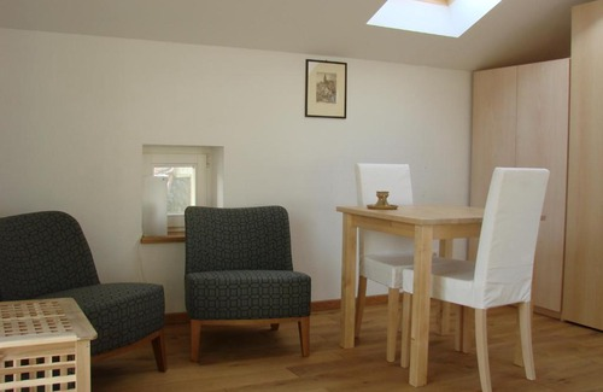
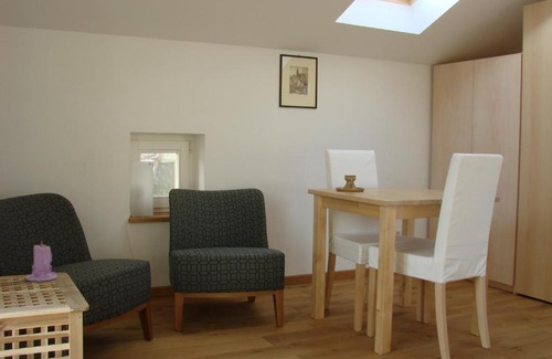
+ candle [24,239,57,283]
